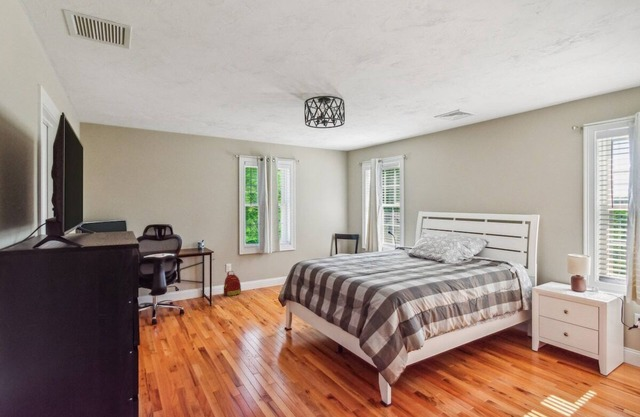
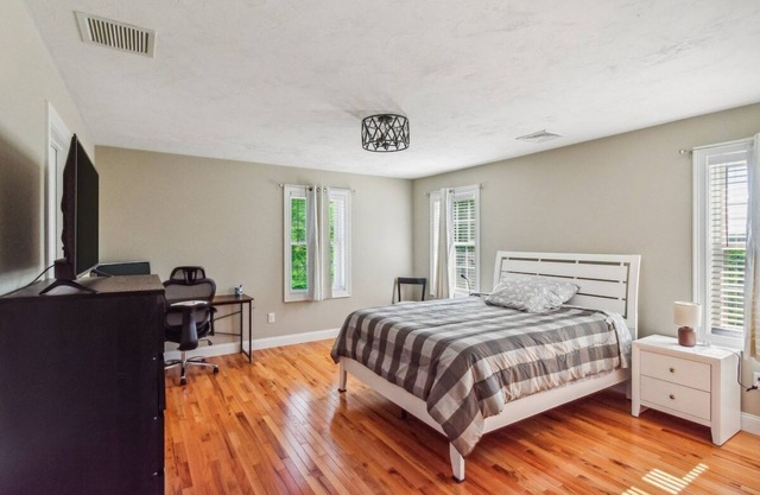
- backpack [223,270,242,297]
